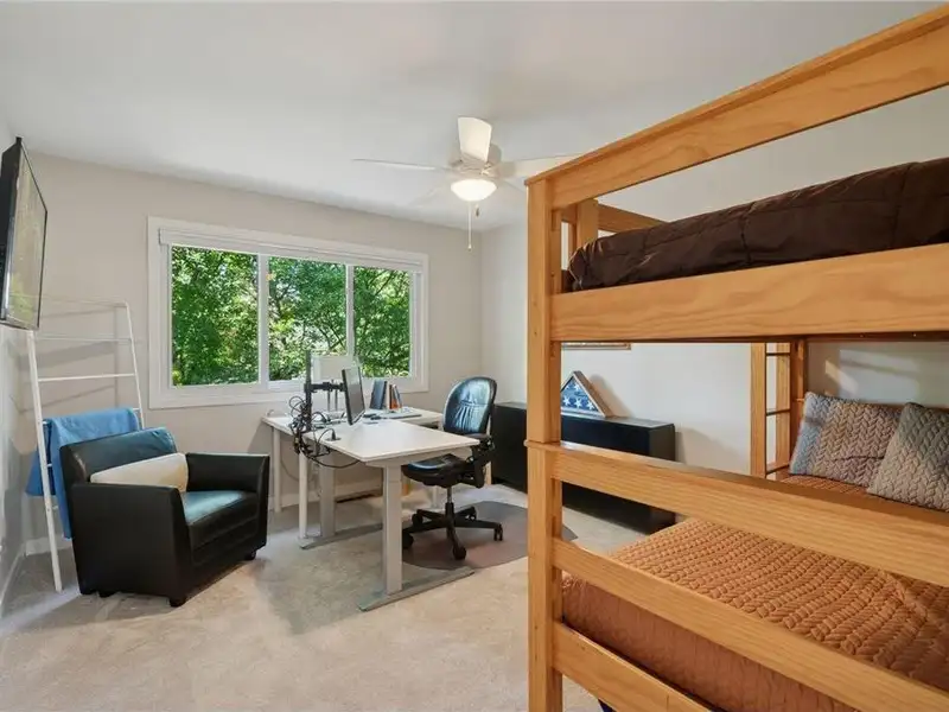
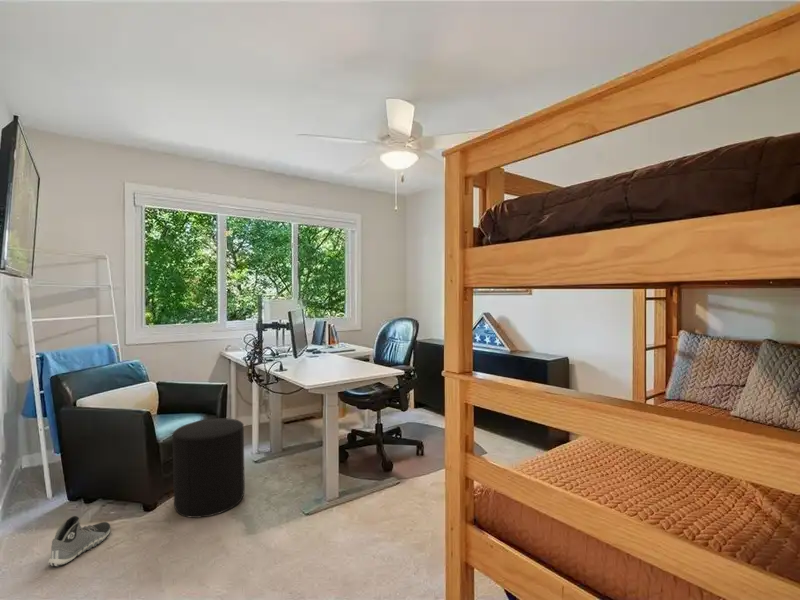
+ stool [171,417,246,519]
+ sneaker [48,515,112,567]
